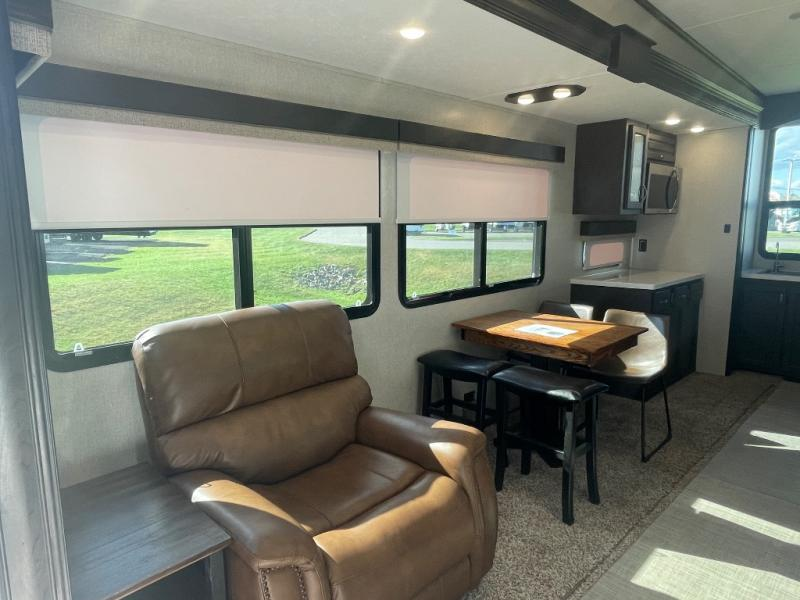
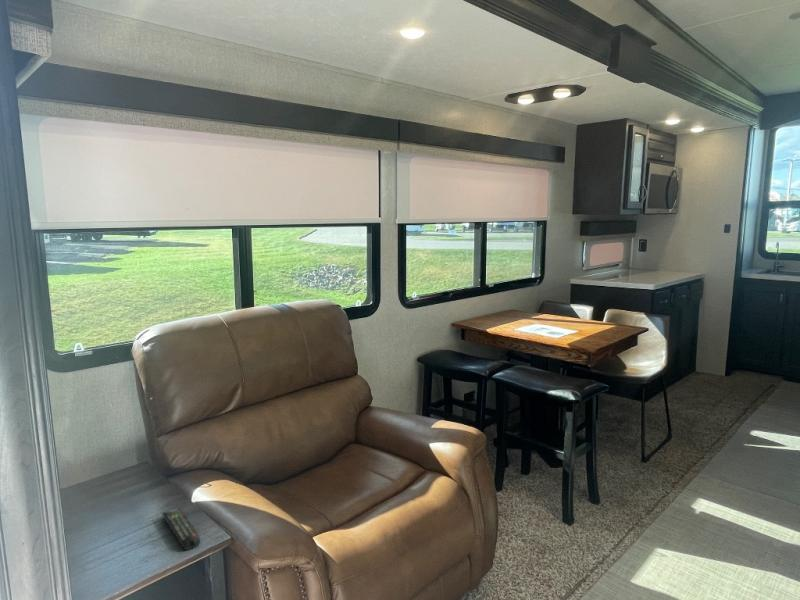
+ remote control [161,506,201,551]
